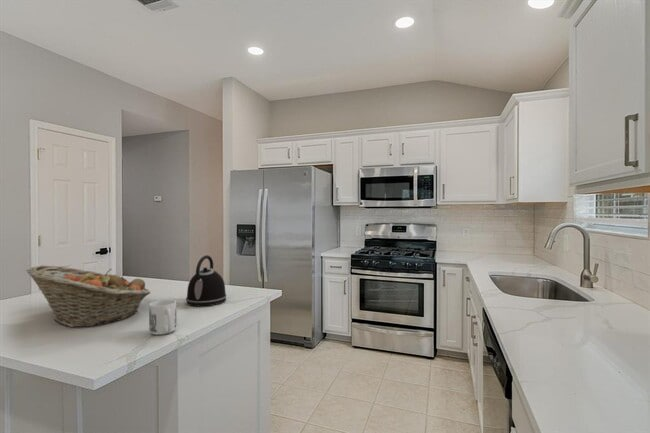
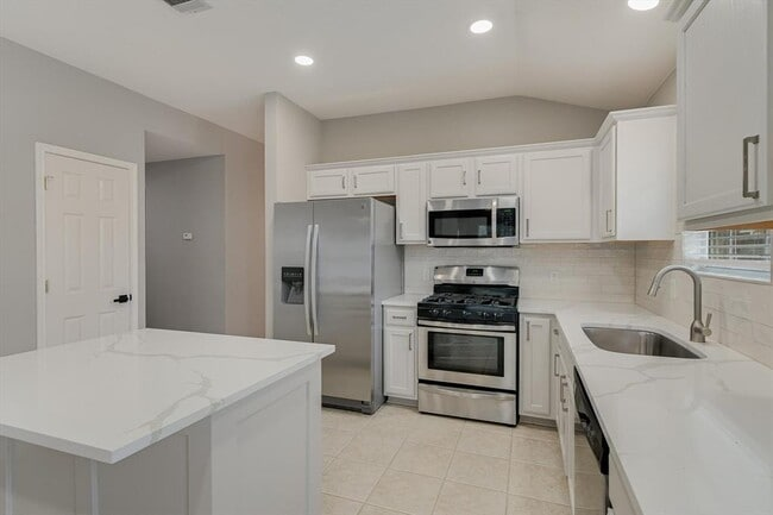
- kettle [185,254,228,307]
- mug [148,299,177,336]
- fruit basket [25,264,151,328]
